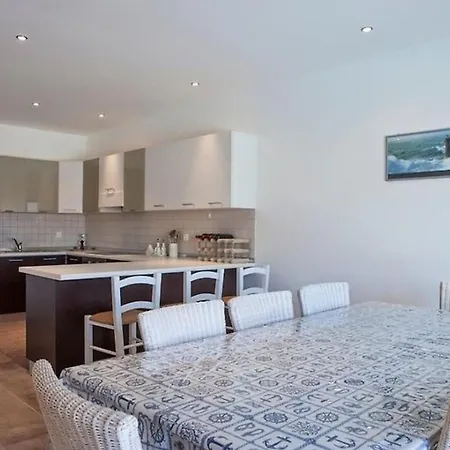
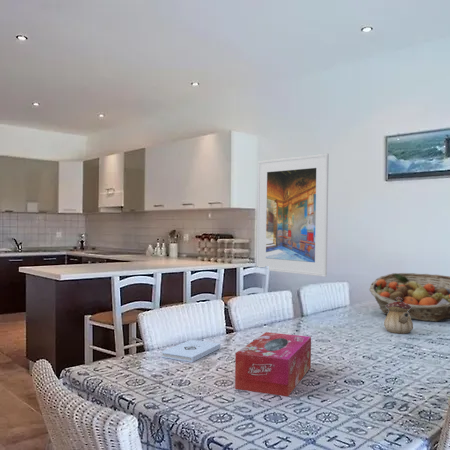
+ notepad [161,339,221,363]
+ fruit basket [368,272,450,323]
+ tissue box [234,331,312,397]
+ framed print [256,152,330,278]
+ teapot [383,297,414,334]
